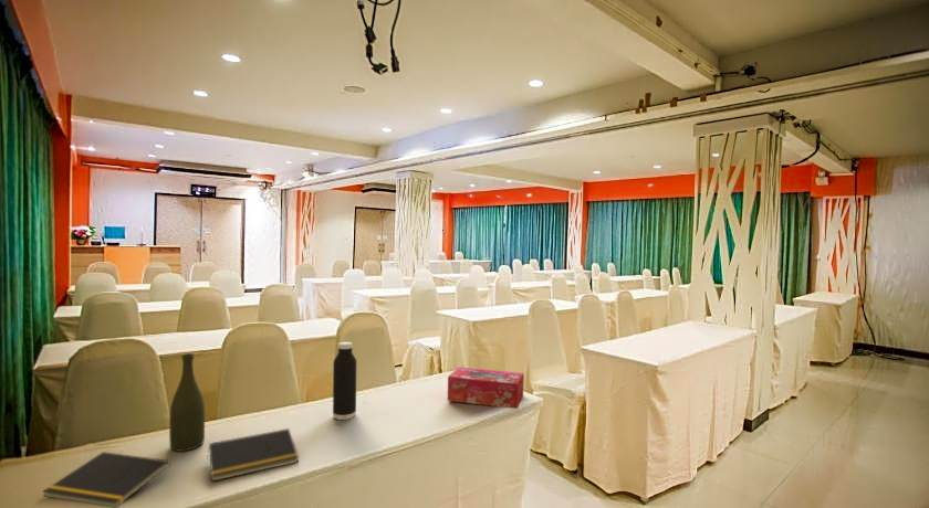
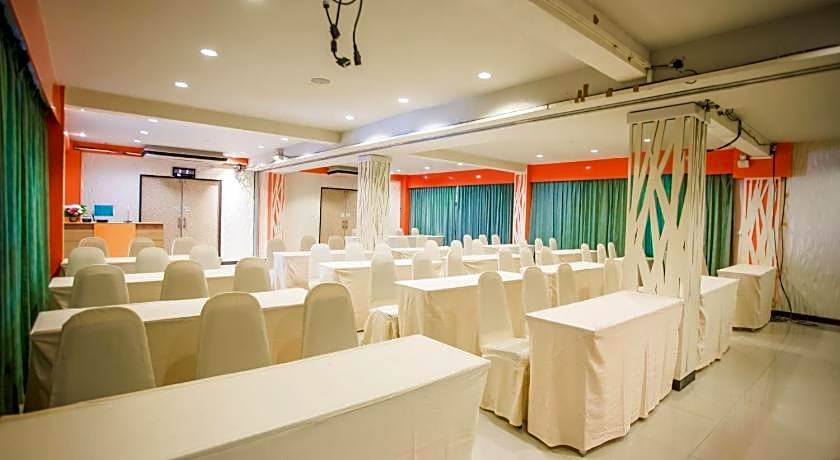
- bottle [168,352,206,453]
- tissue box [447,367,525,410]
- water bottle [332,341,357,421]
- notepad [41,451,171,508]
- notepad [206,427,300,483]
